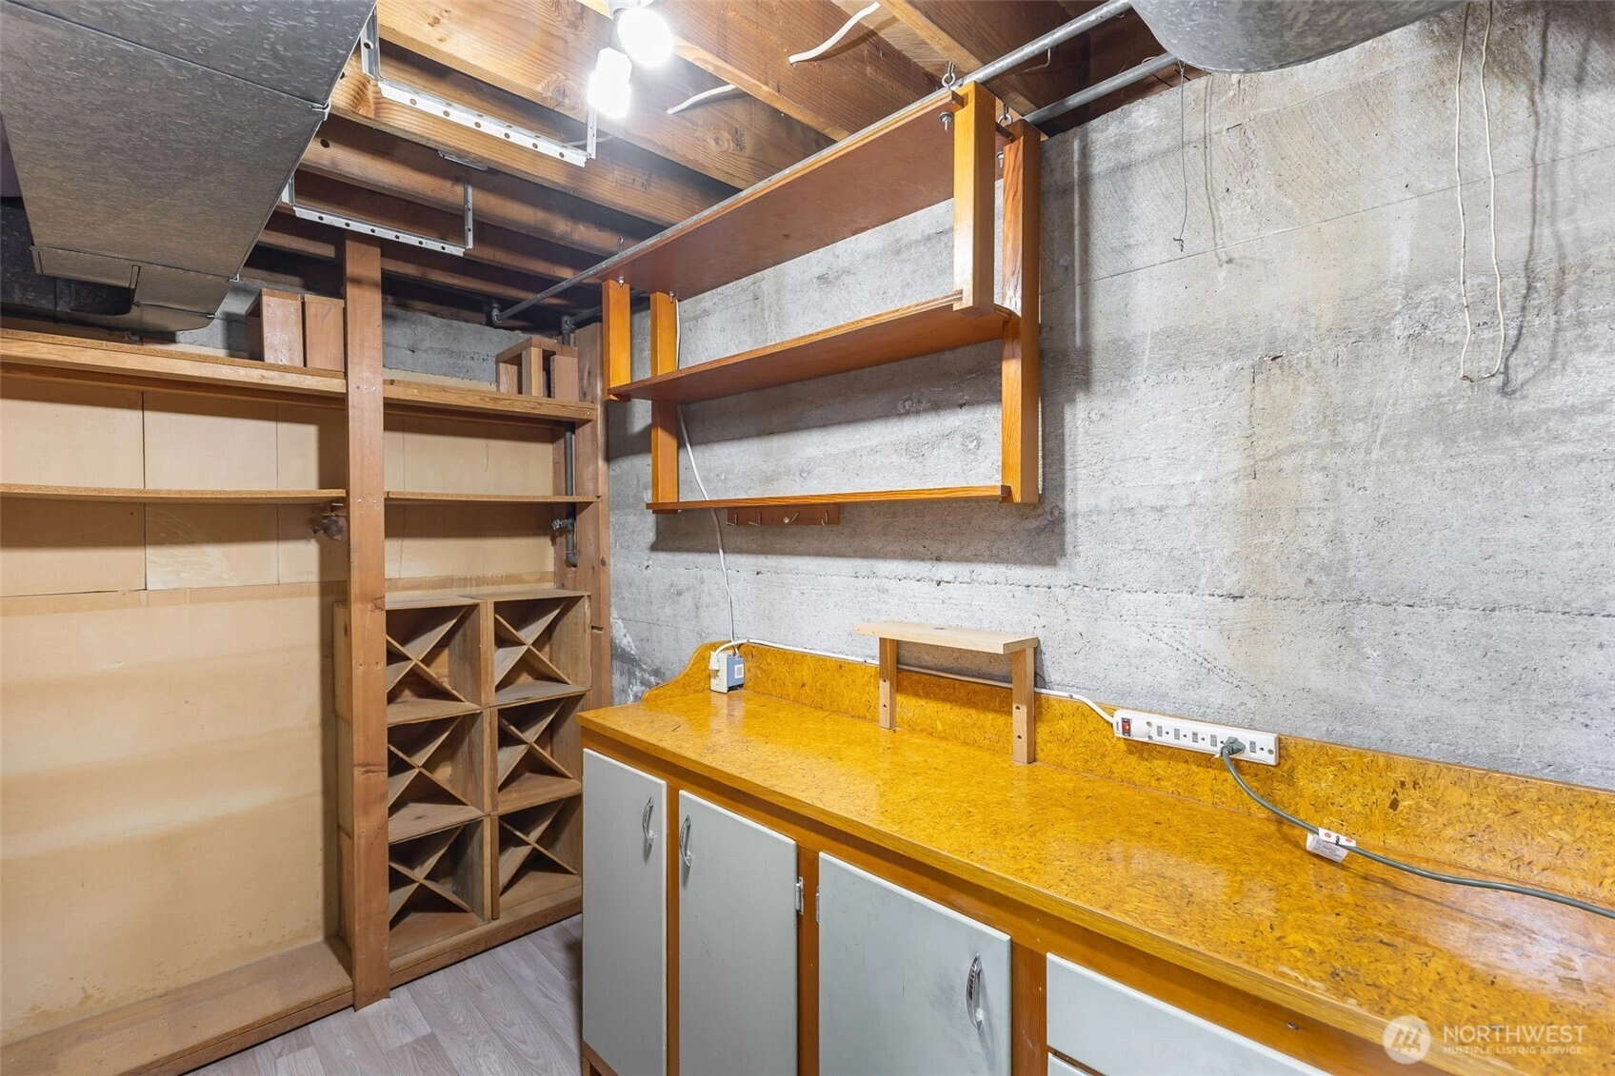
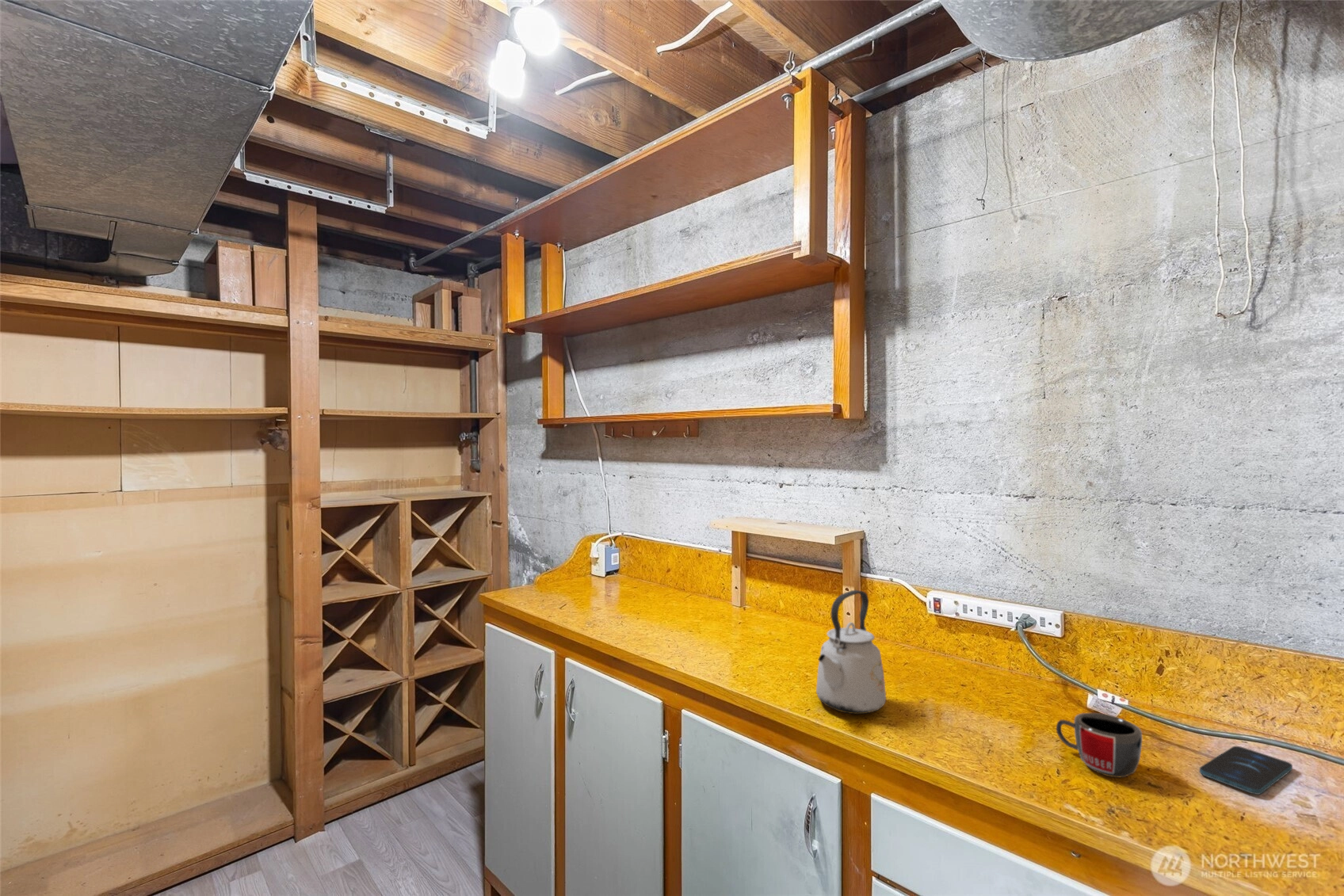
+ kettle [815,589,887,715]
+ mug [1056,712,1143,778]
+ smartphone [1199,745,1293,795]
